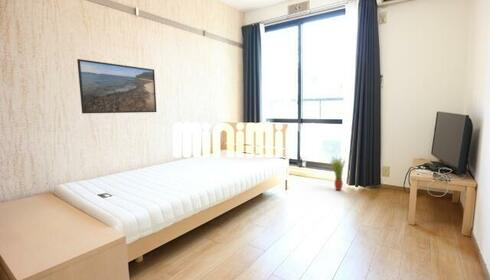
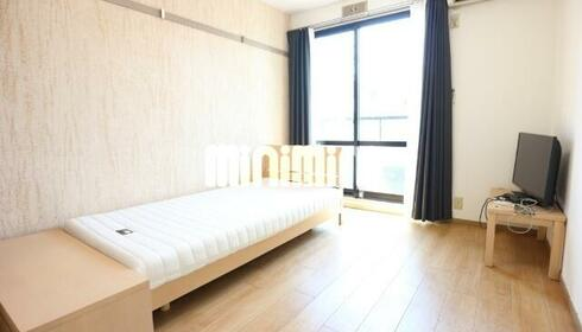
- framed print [76,58,158,114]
- potted plant [329,155,347,192]
